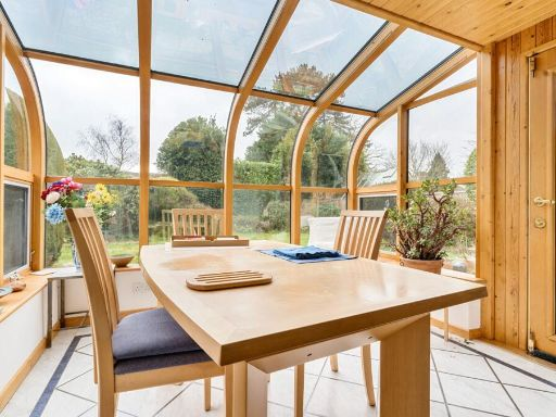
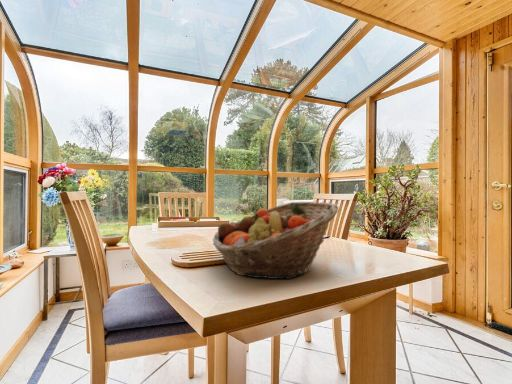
+ fruit basket [212,201,340,280]
